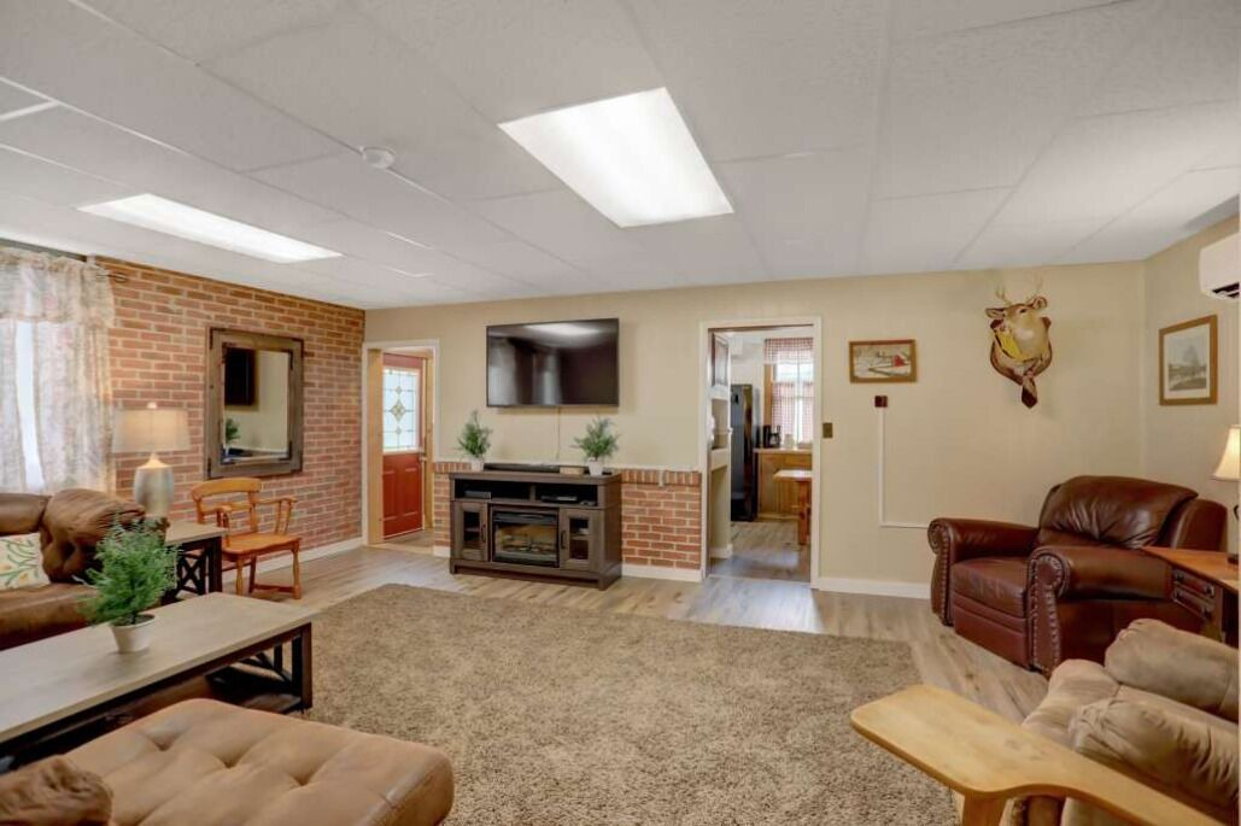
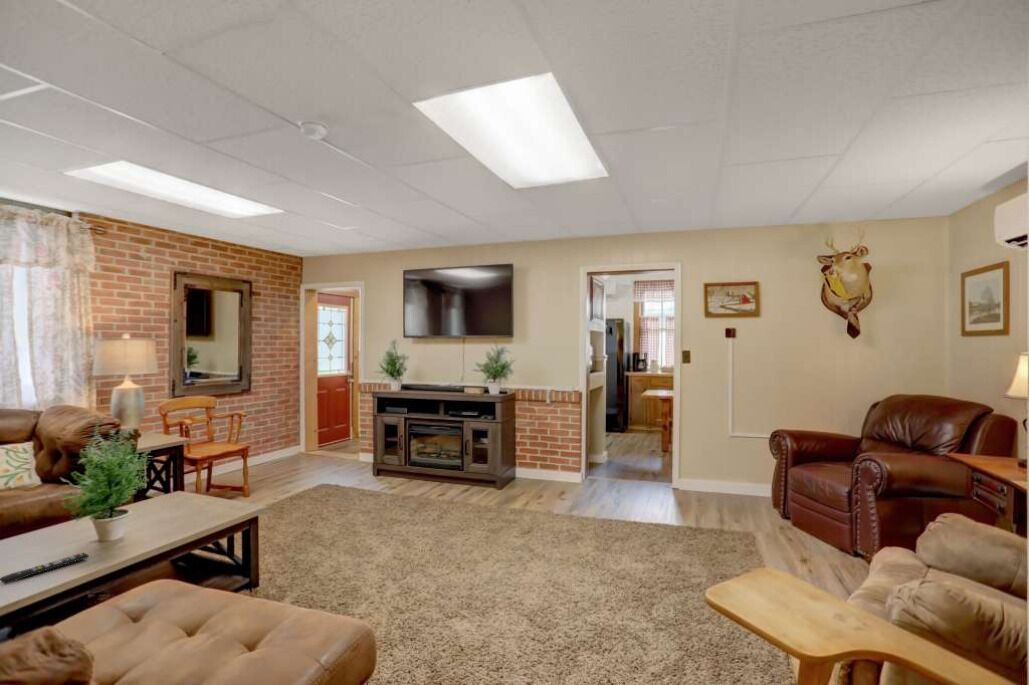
+ remote control [0,552,90,585]
